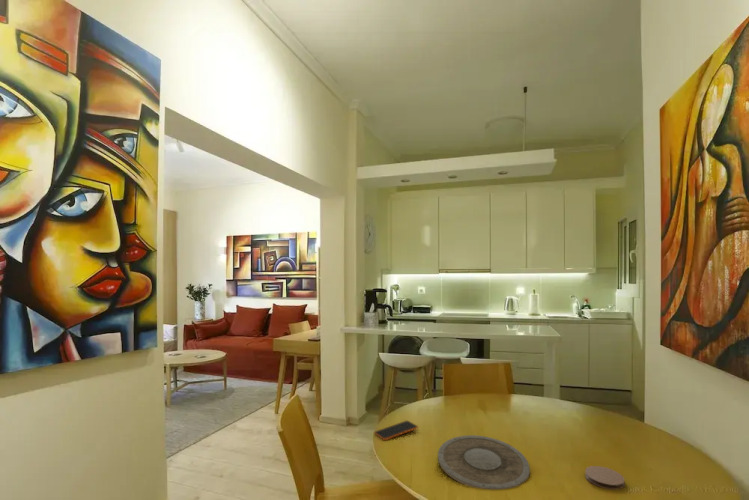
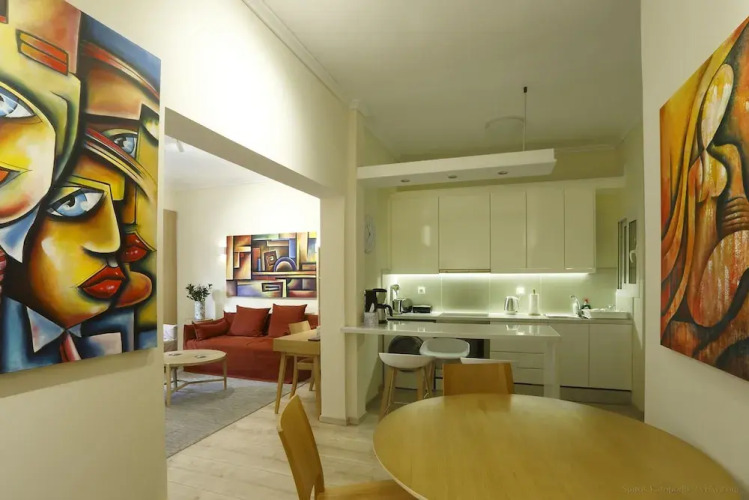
- smartphone [373,420,419,441]
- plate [437,434,531,490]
- coaster [584,465,625,491]
